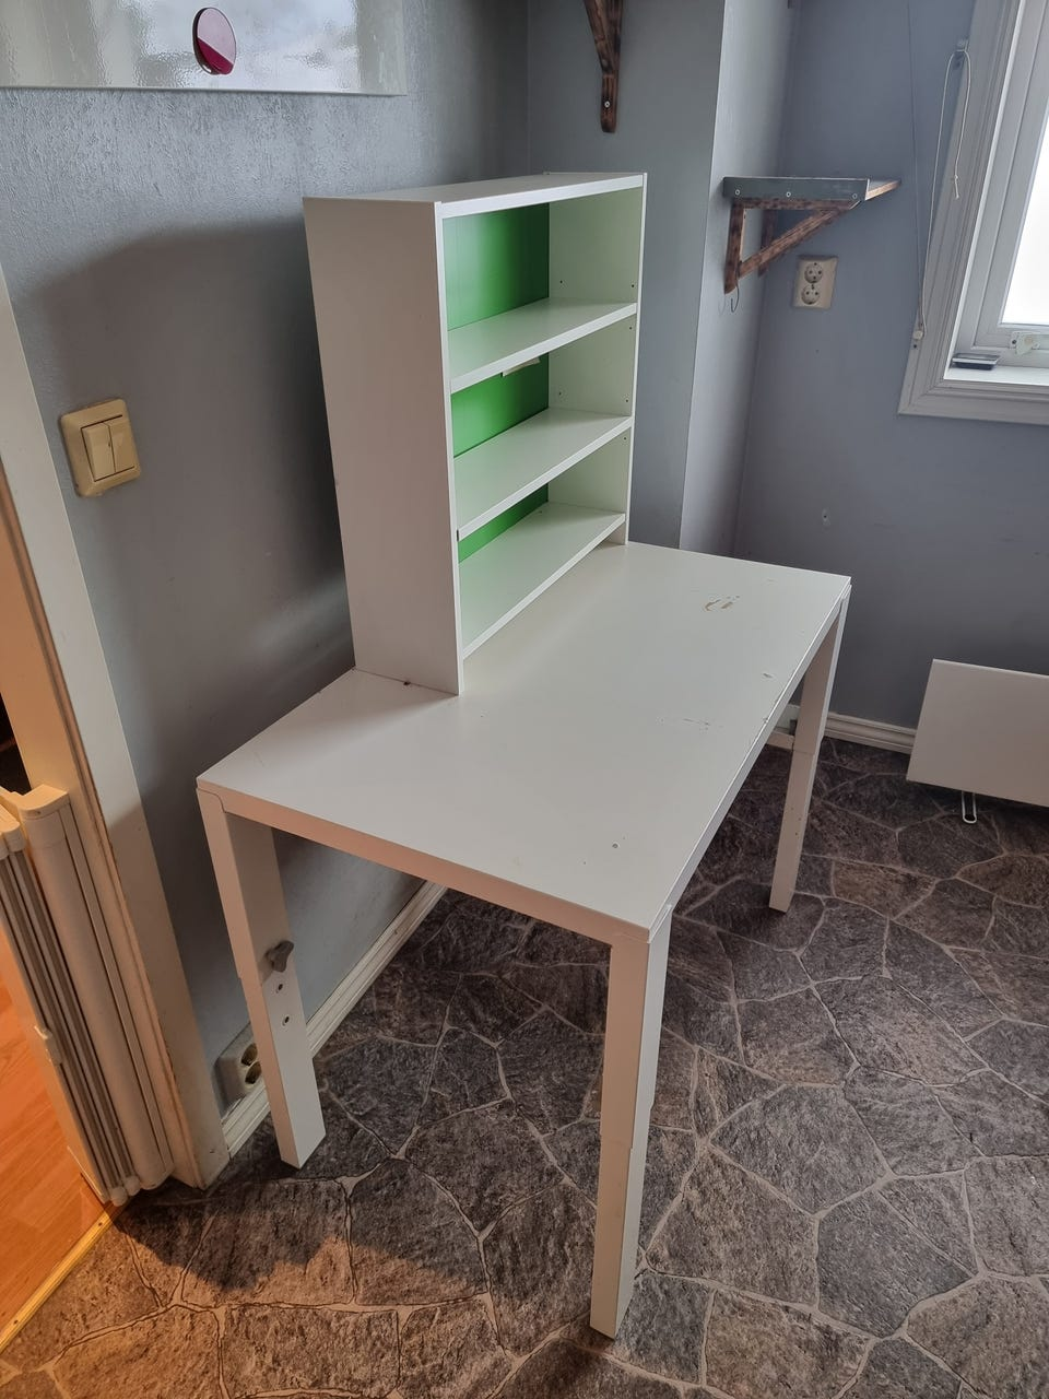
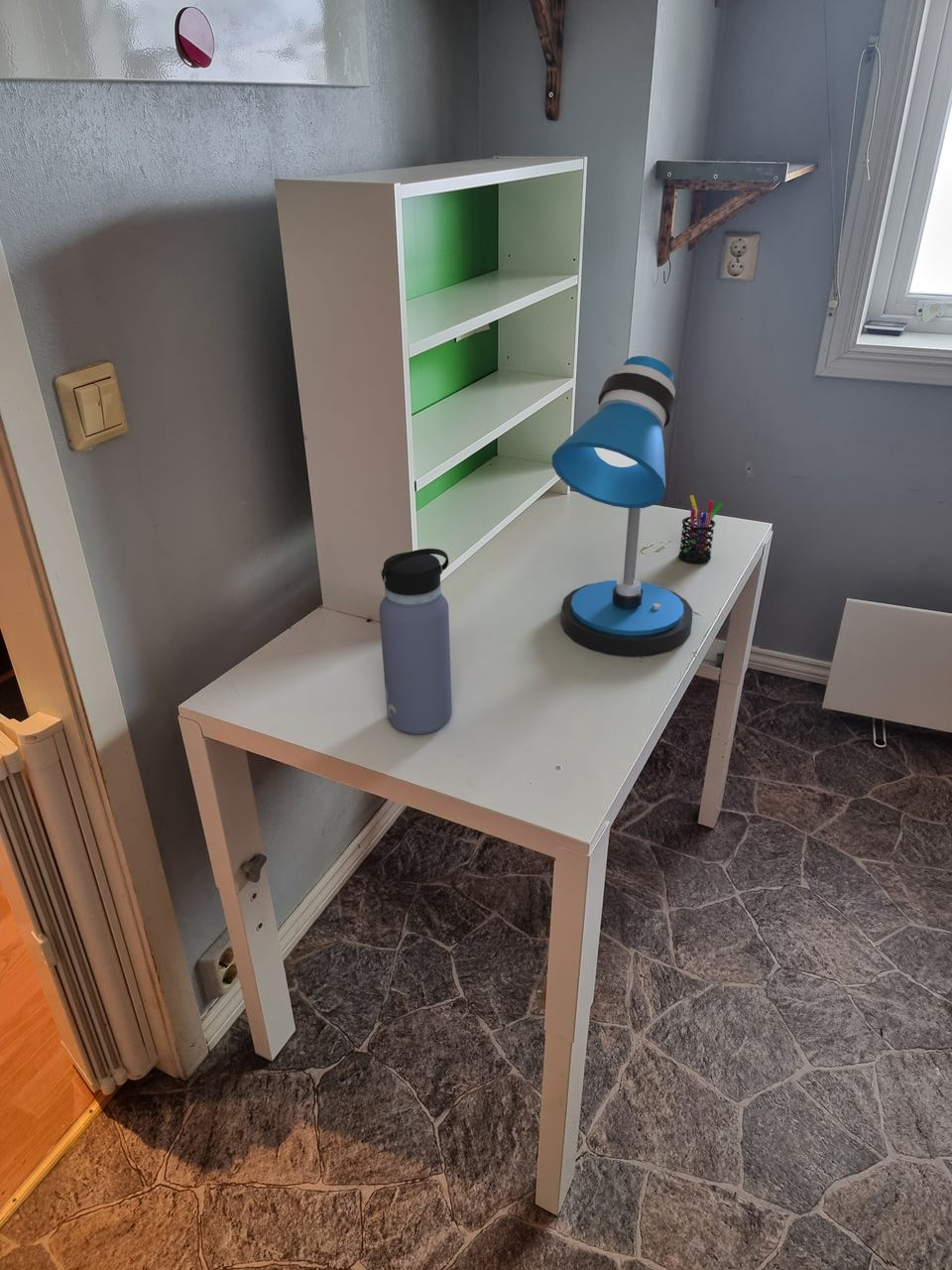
+ water bottle [379,548,453,735]
+ desk lamp [551,355,693,657]
+ pen holder [677,494,724,565]
